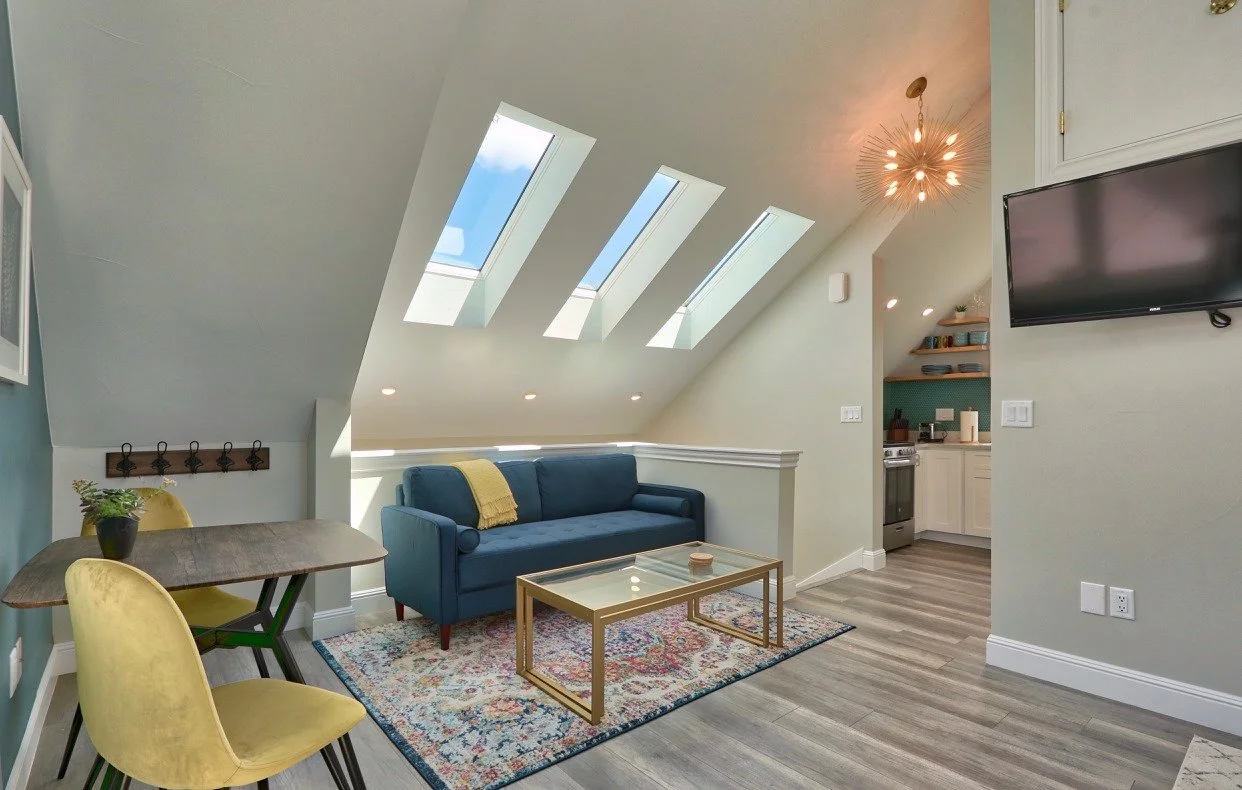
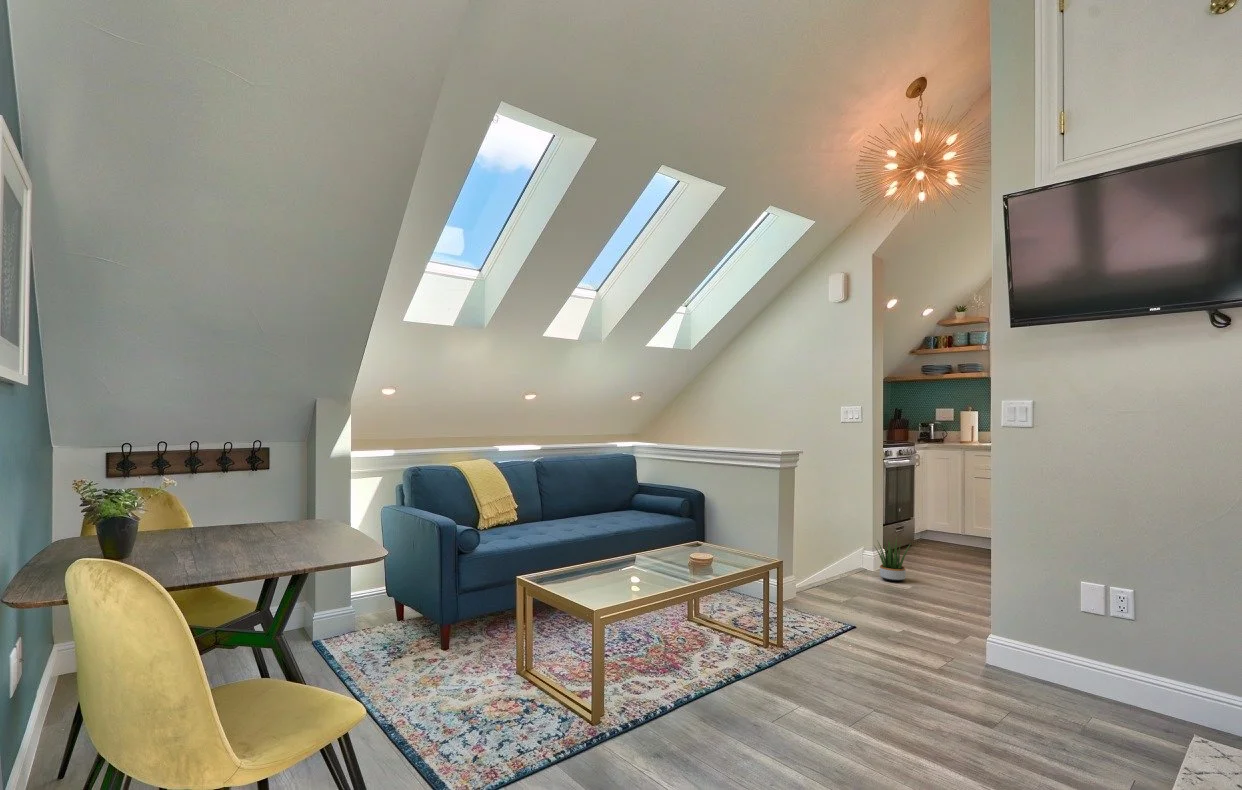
+ potted plant [873,536,911,582]
